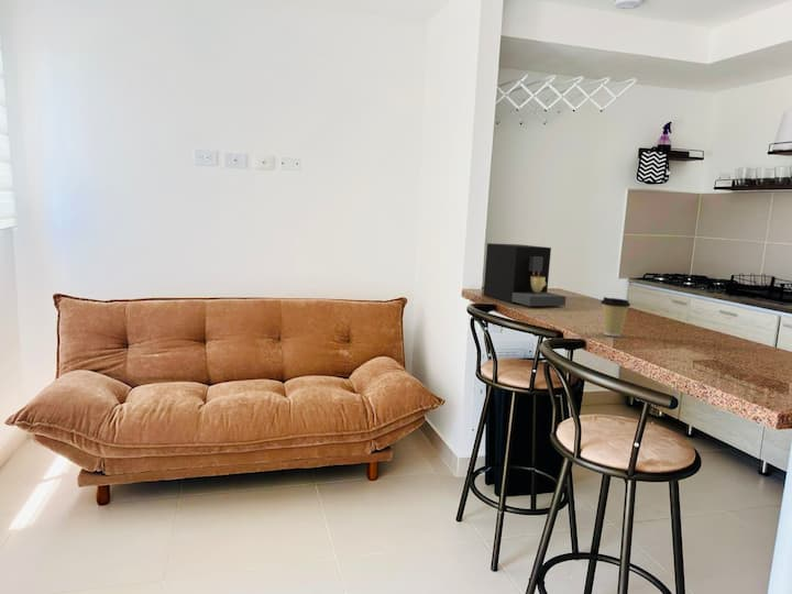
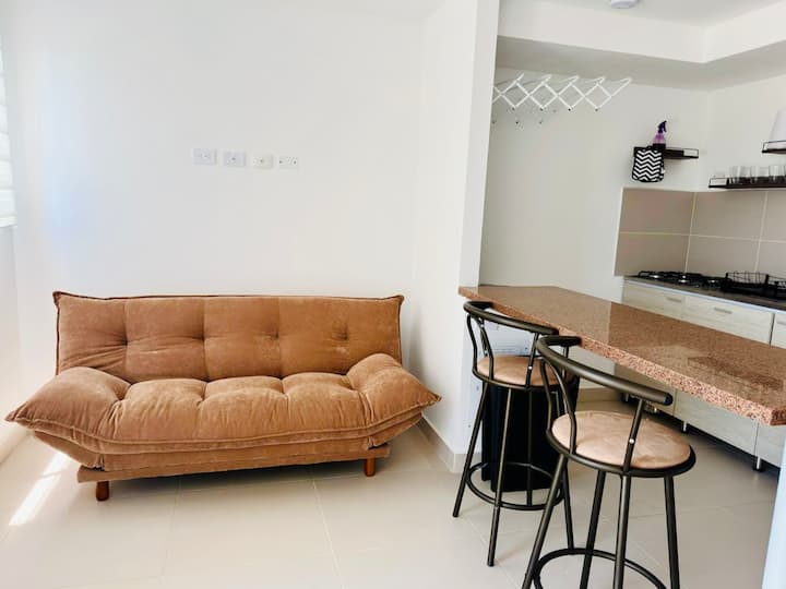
- coffee cup [600,296,631,338]
- coffee maker [483,242,568,307]
